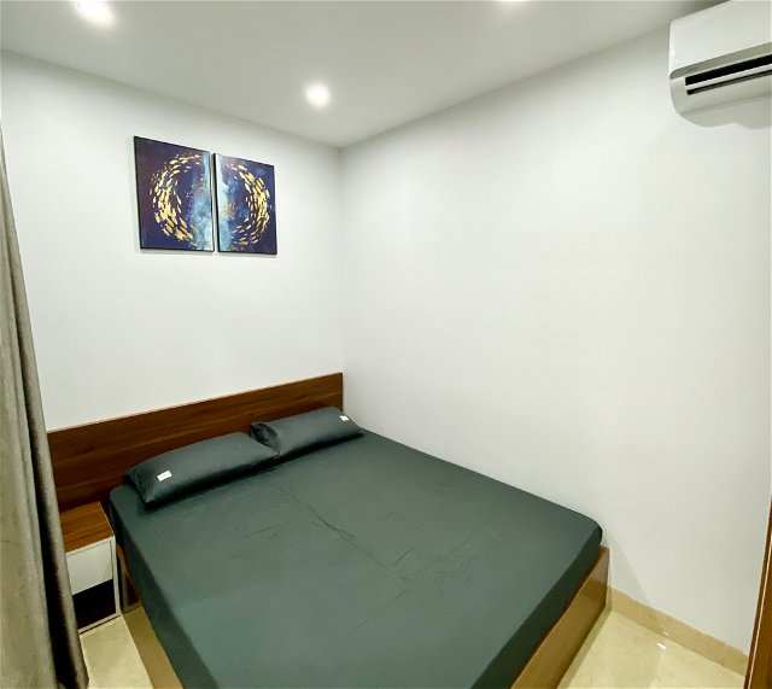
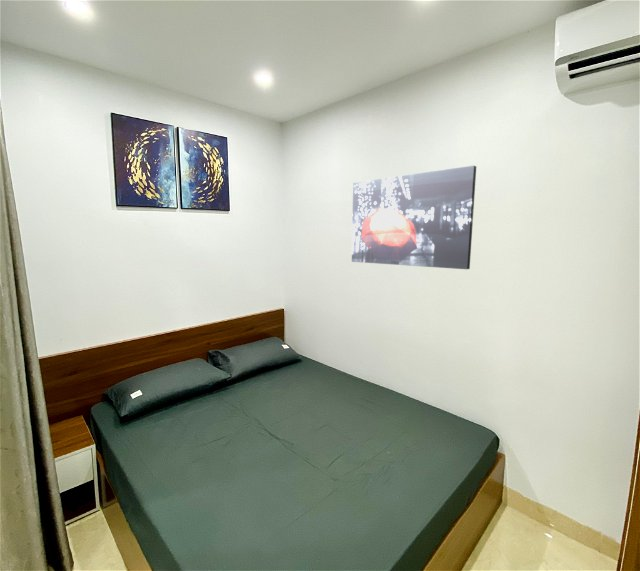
+ wall art [351,165,477,270]
